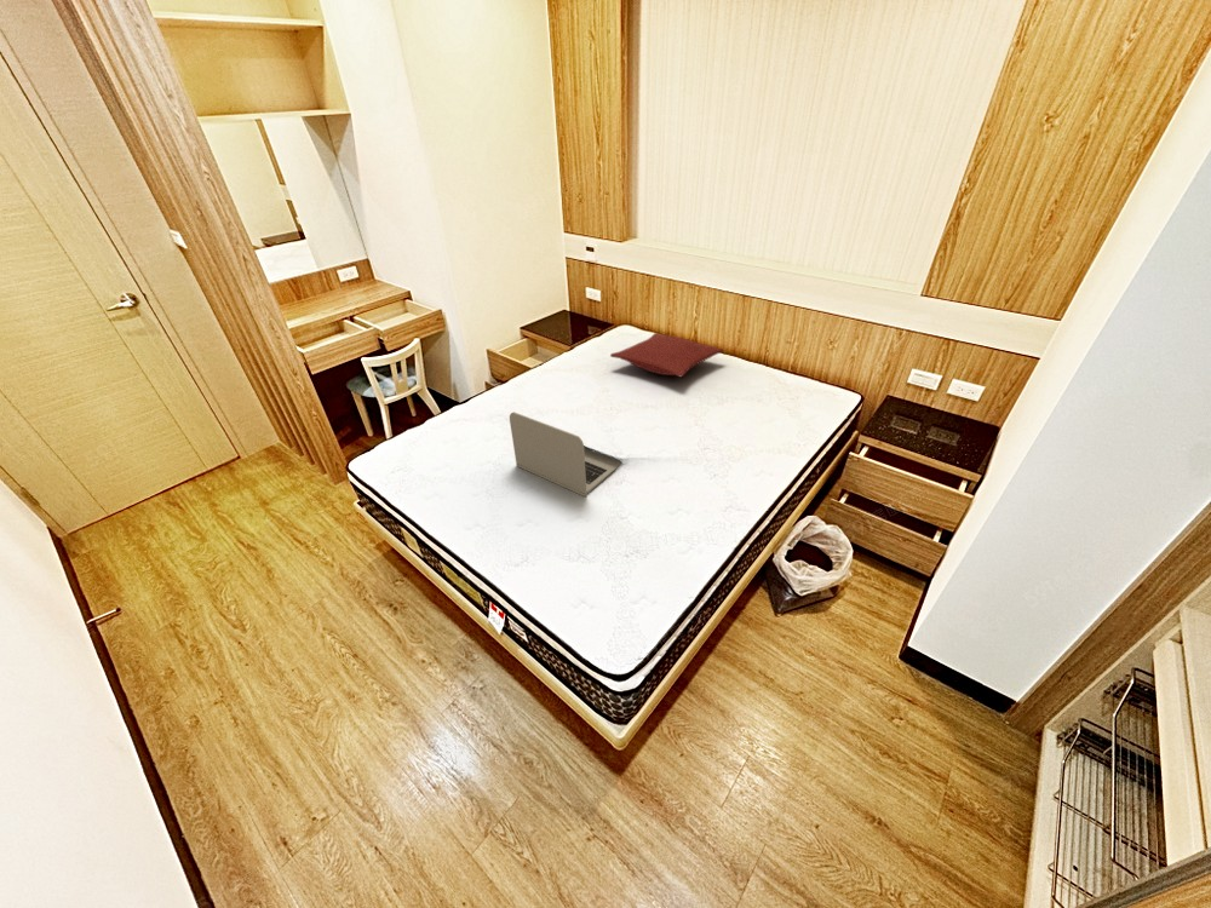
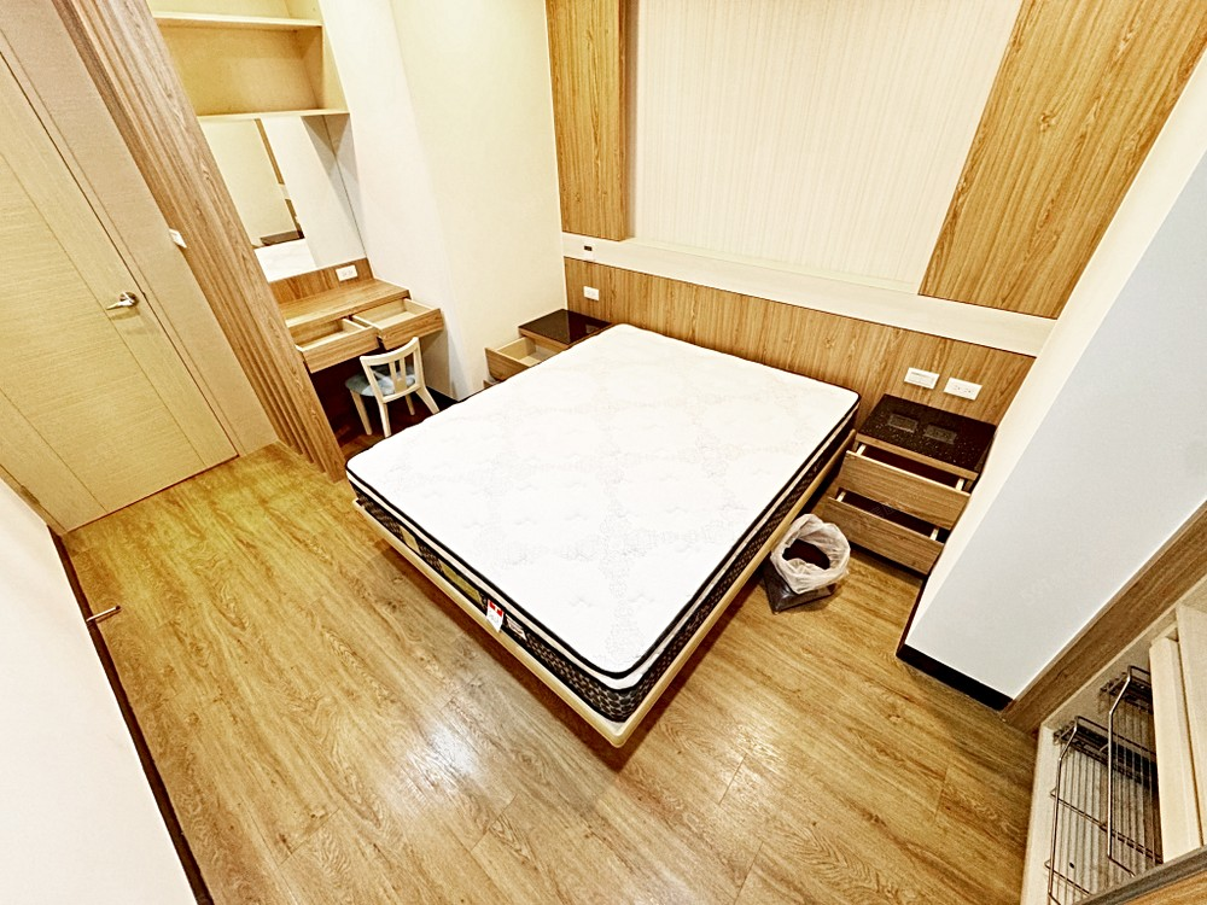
- laptop [509,410,624,498]
- pillow [609,332,724,378]
